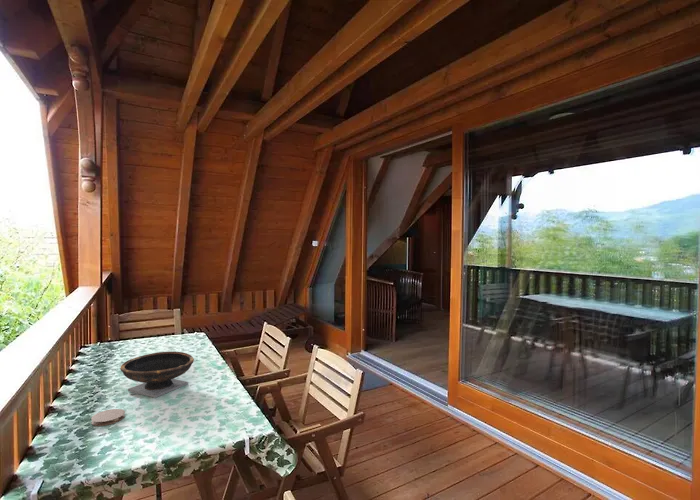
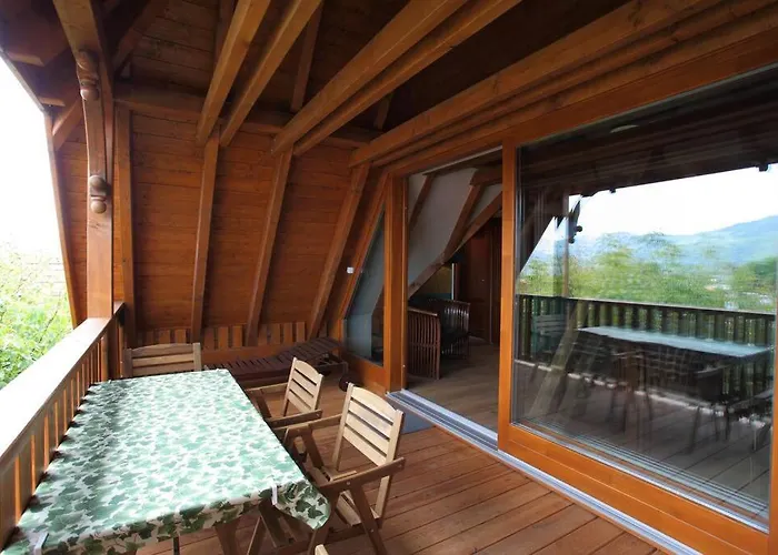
- coaster [90,408,126,427]
- bowl [119,350,195,399]
